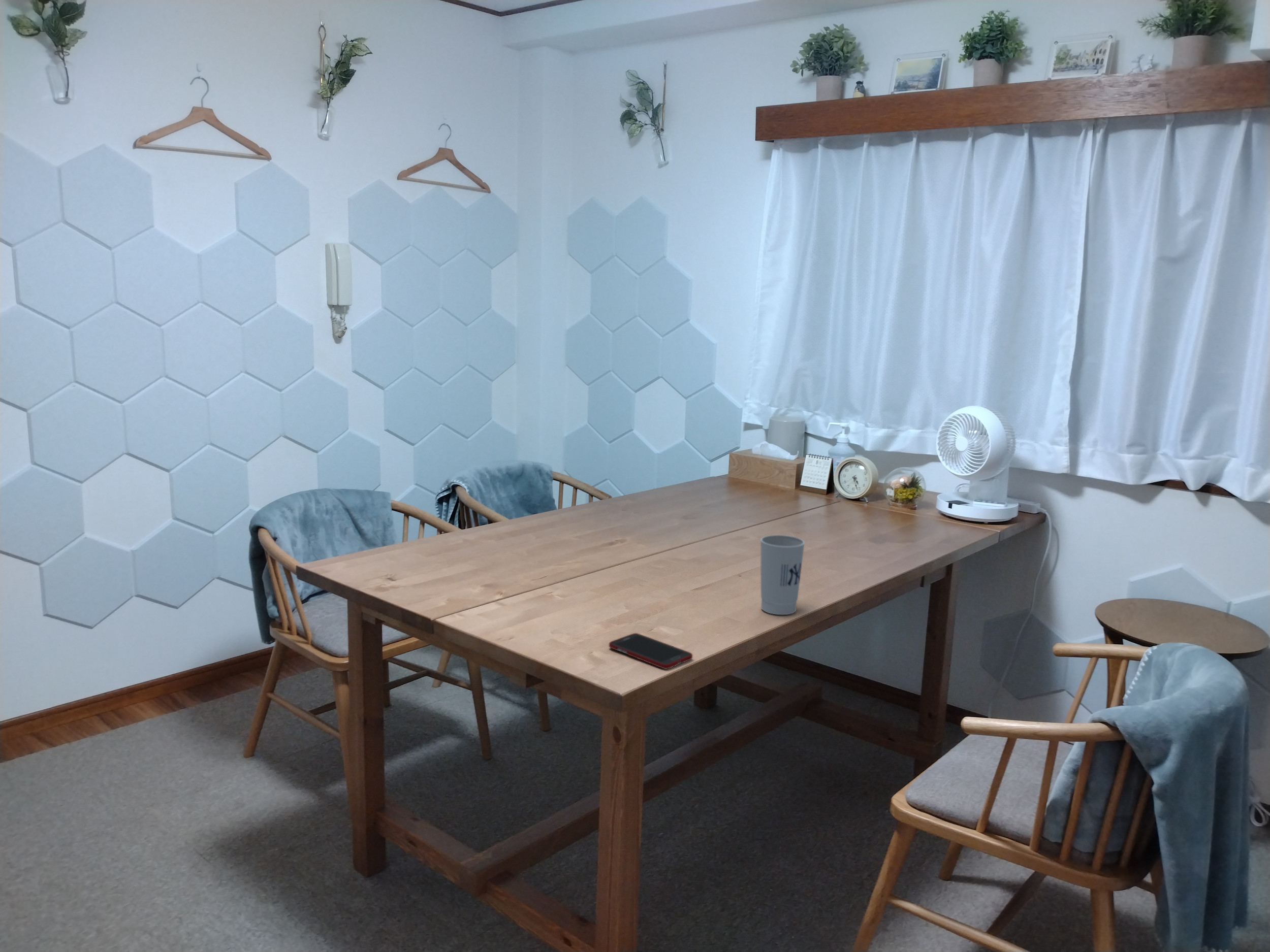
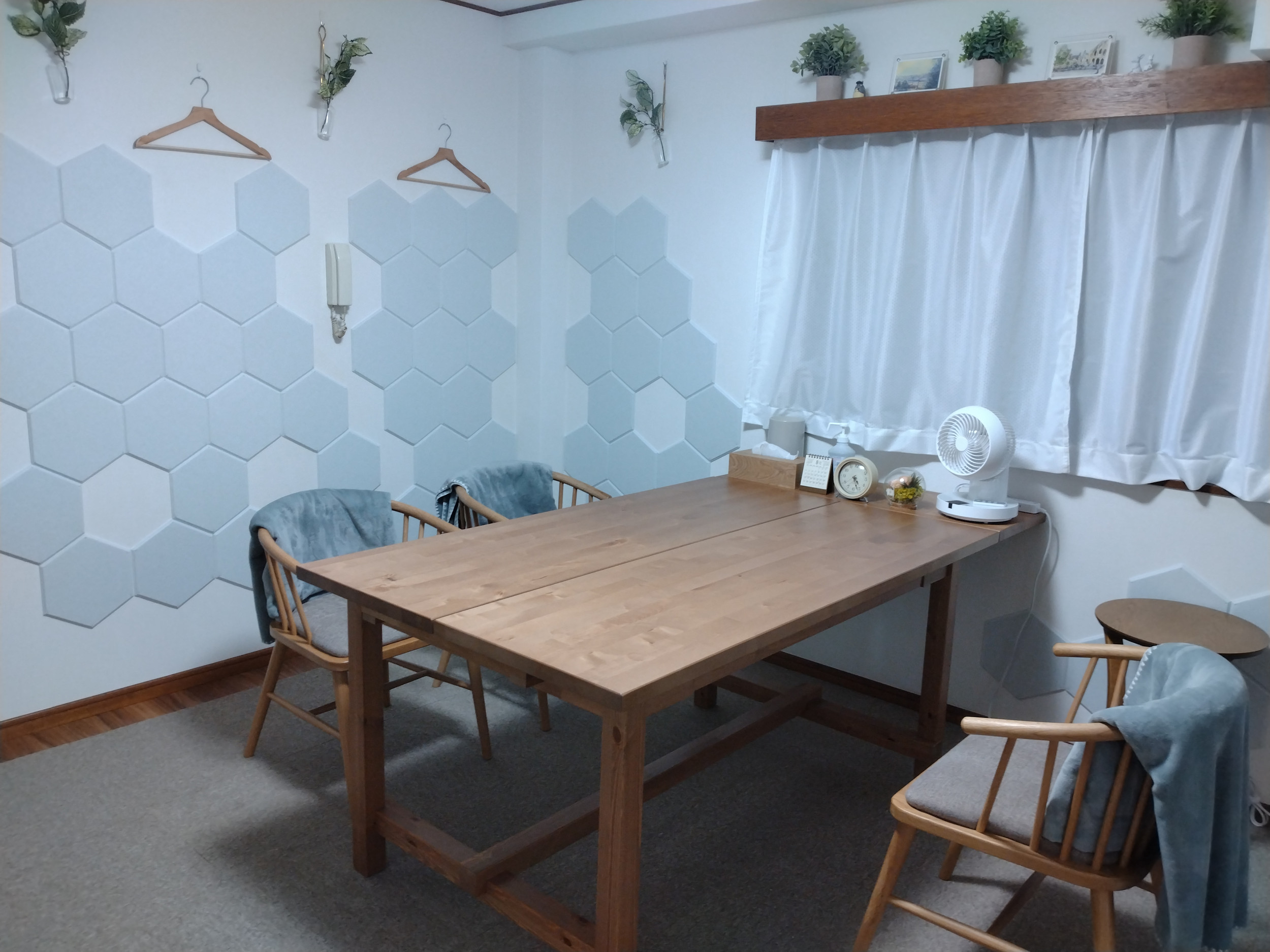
- cell phone [608,633,693,670]
- cup [760,535,805,615]
